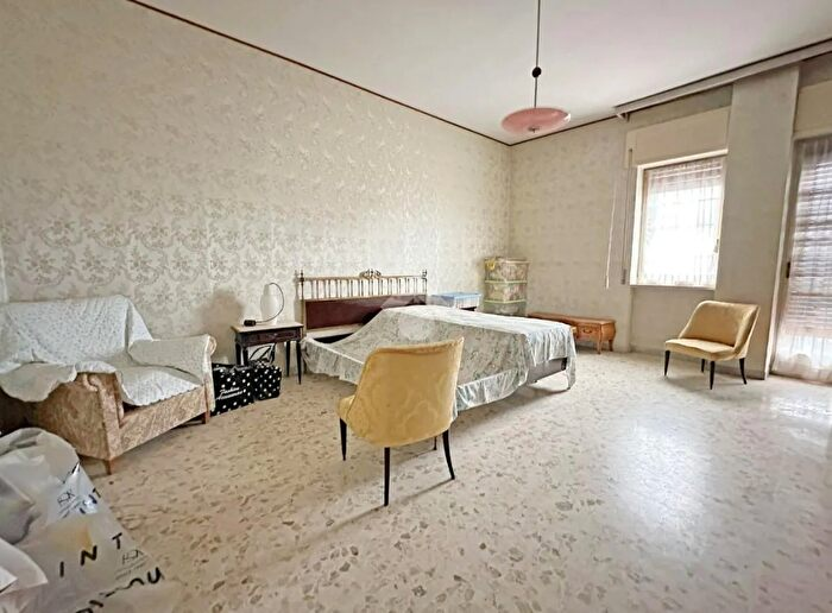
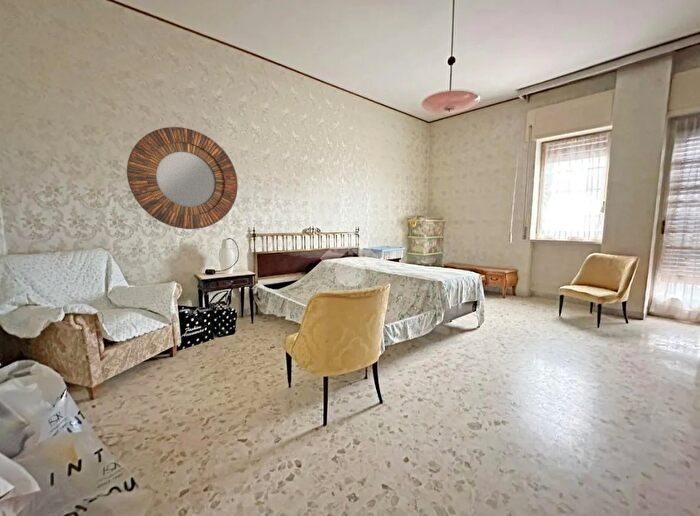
+ home mirror [126,126,239,230]
